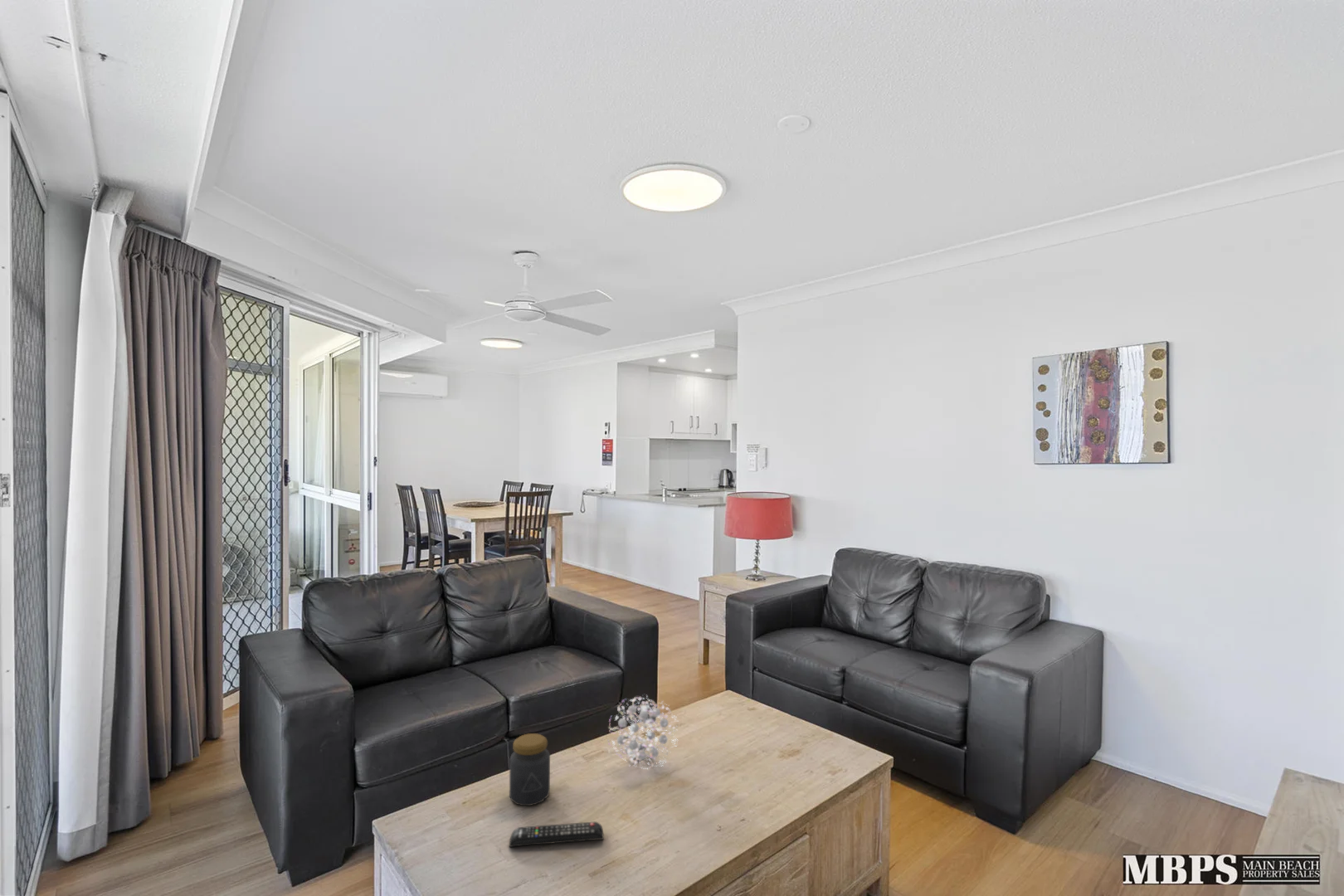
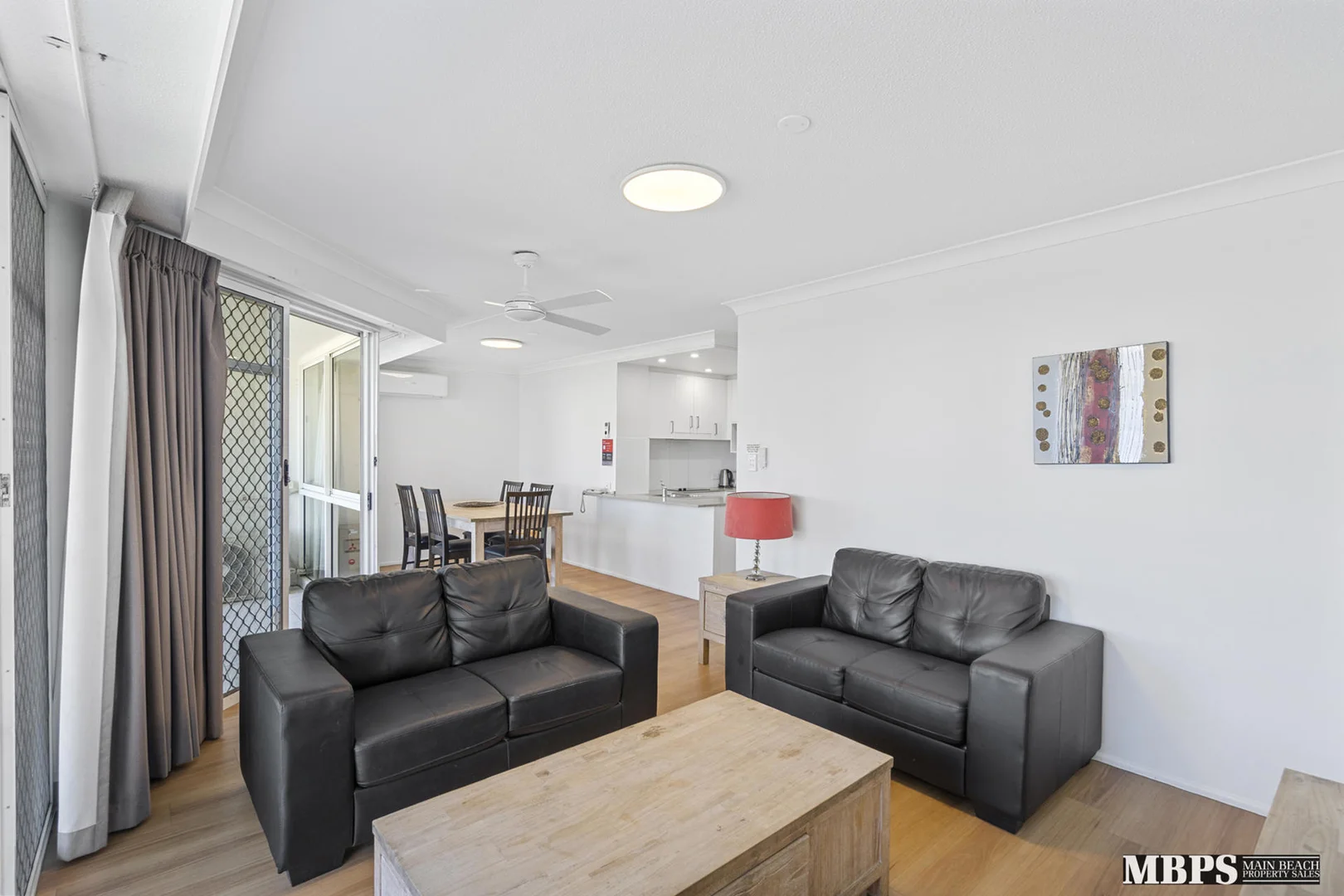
- decorative orb [607,694,679,771]
- remote control [509,821,605,848]
- jar [509,733,551,806]
